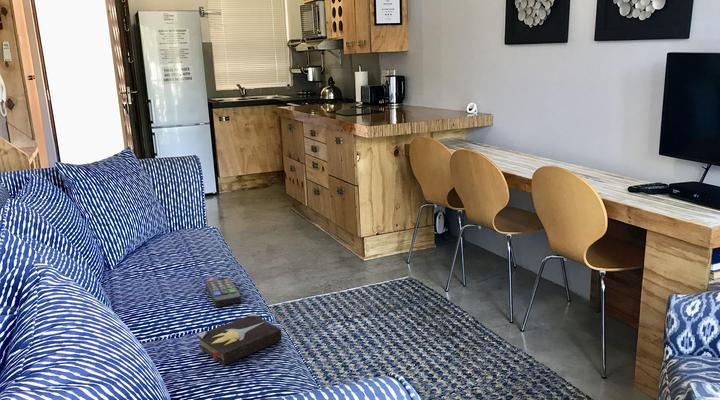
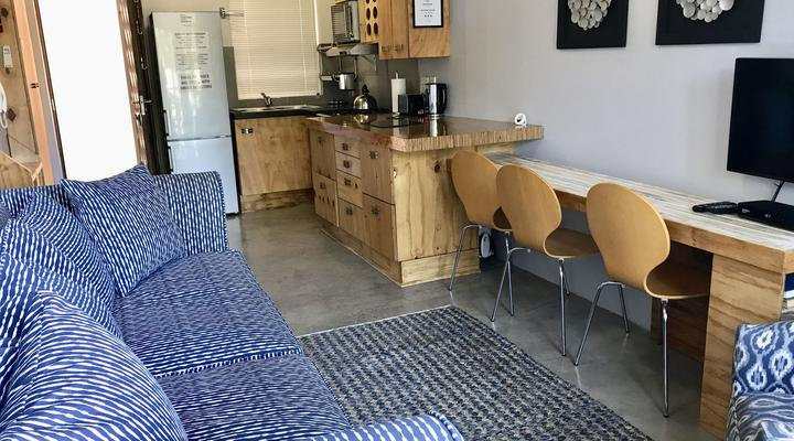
- hardback book [196,312,283,367]
- remote control [204,276,242,308]
